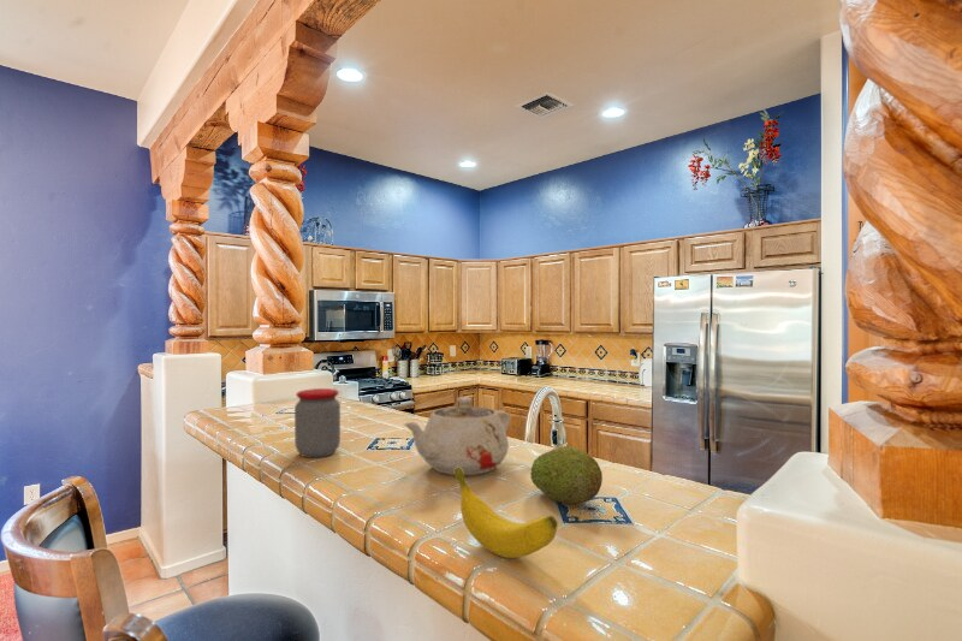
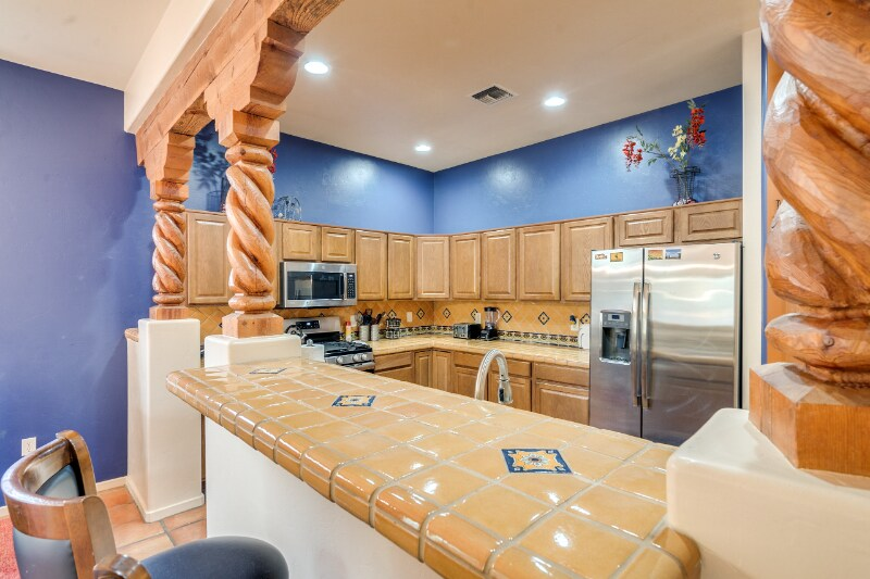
- teapot [402,396,511,476]
- fruit [529,446,604,505]
- banana [453,467,559,559]
- jar [293,387,342,458]
